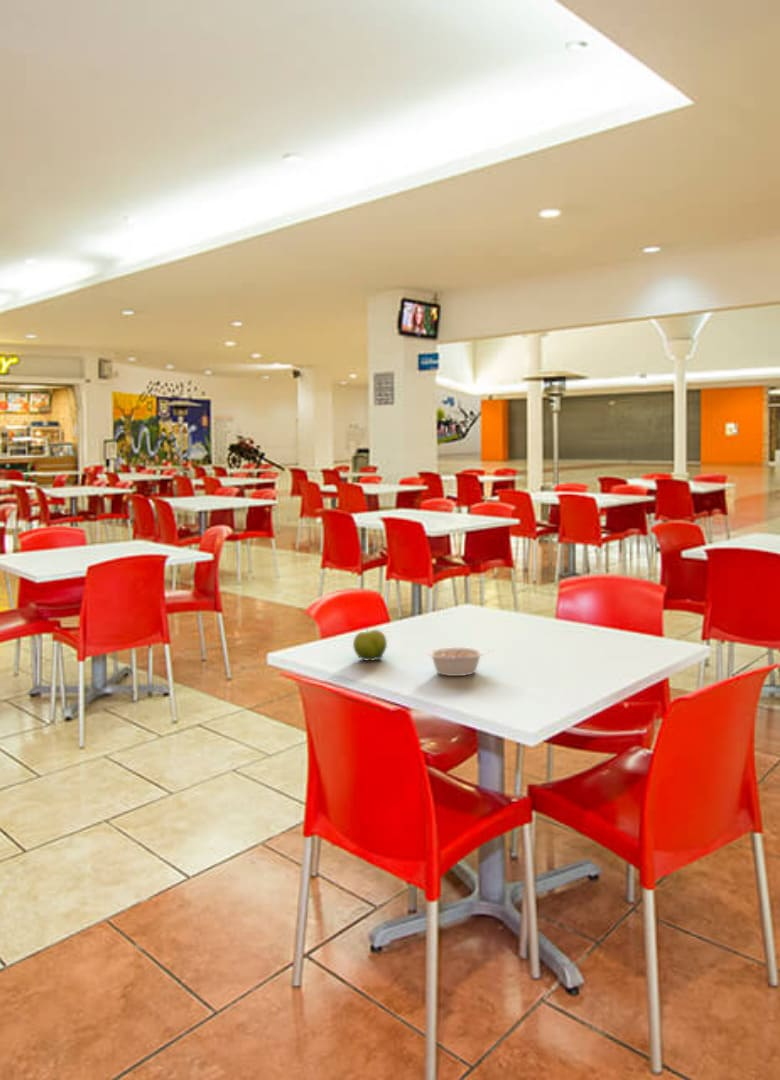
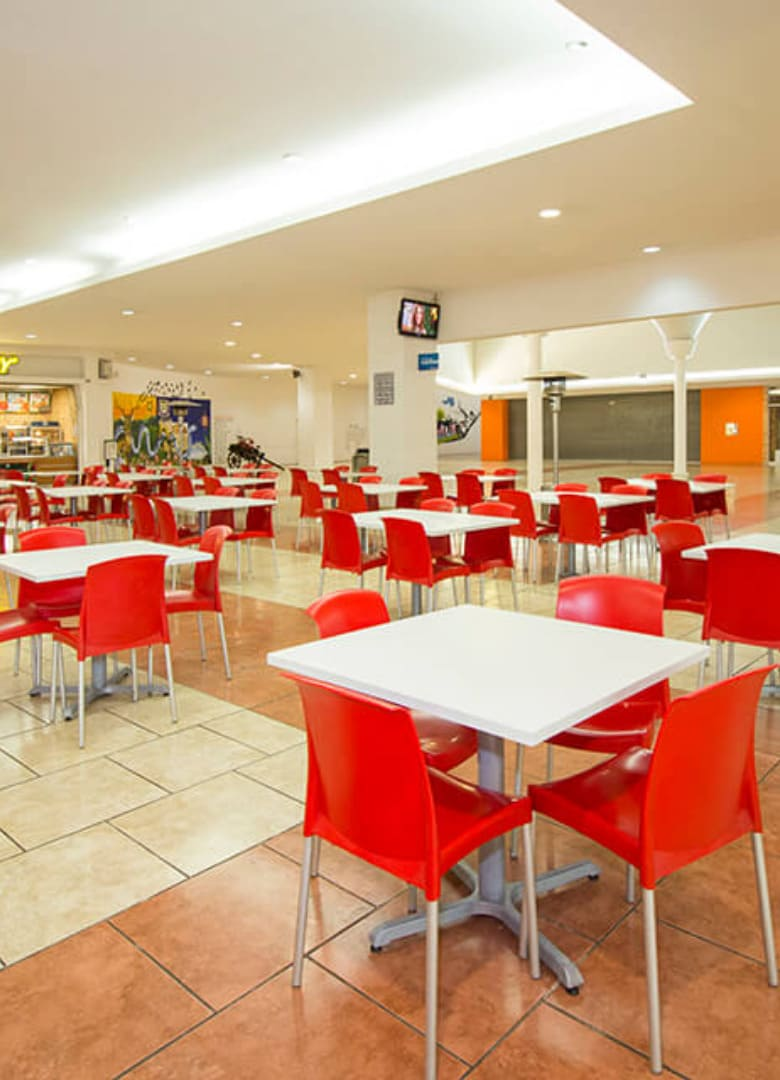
- fruit [352,627,388,662]
- legume [427,646,493,677]
